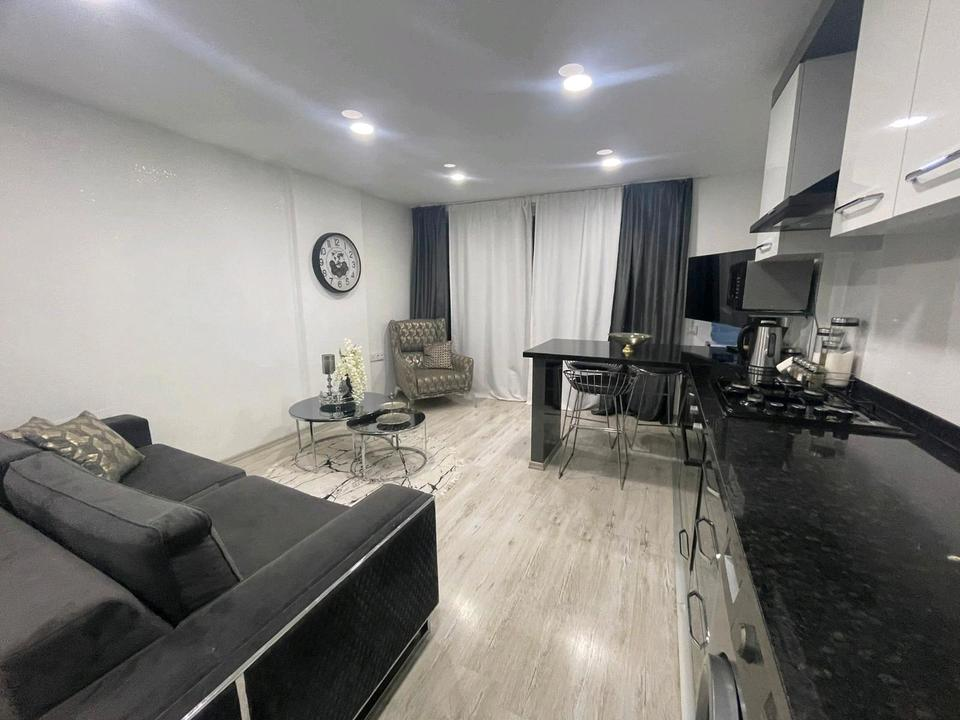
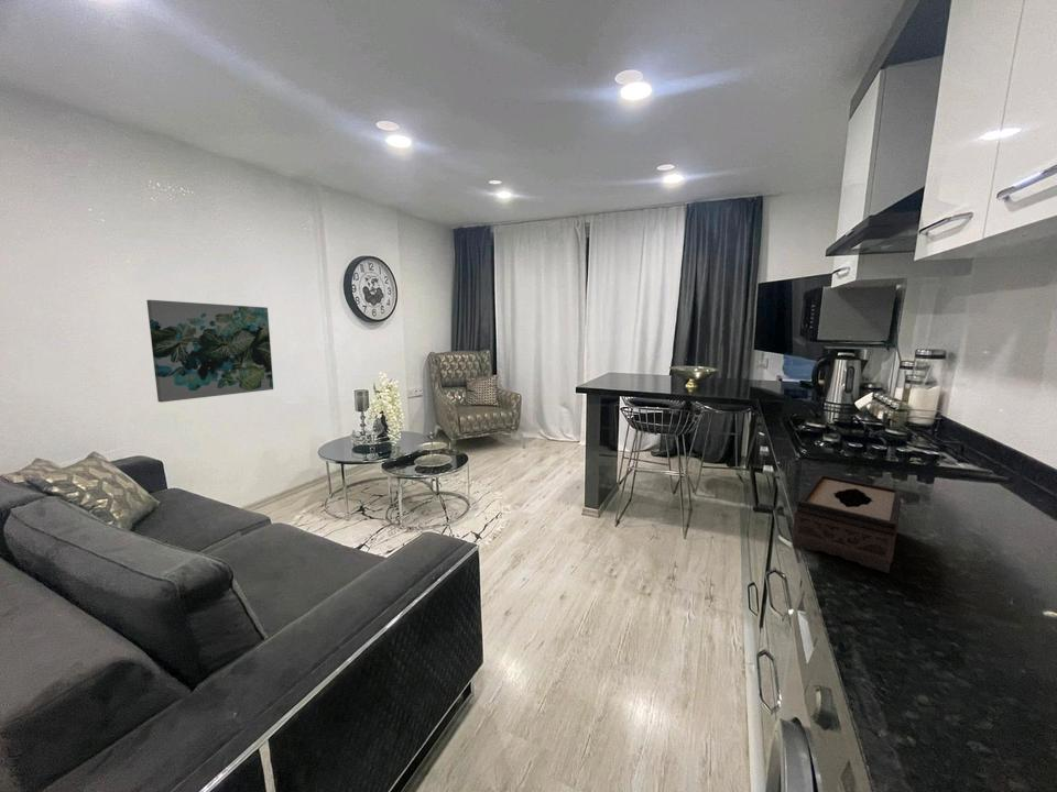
+ tissue box [792,473,902,574]
+ wall art [145,299,274,404]
